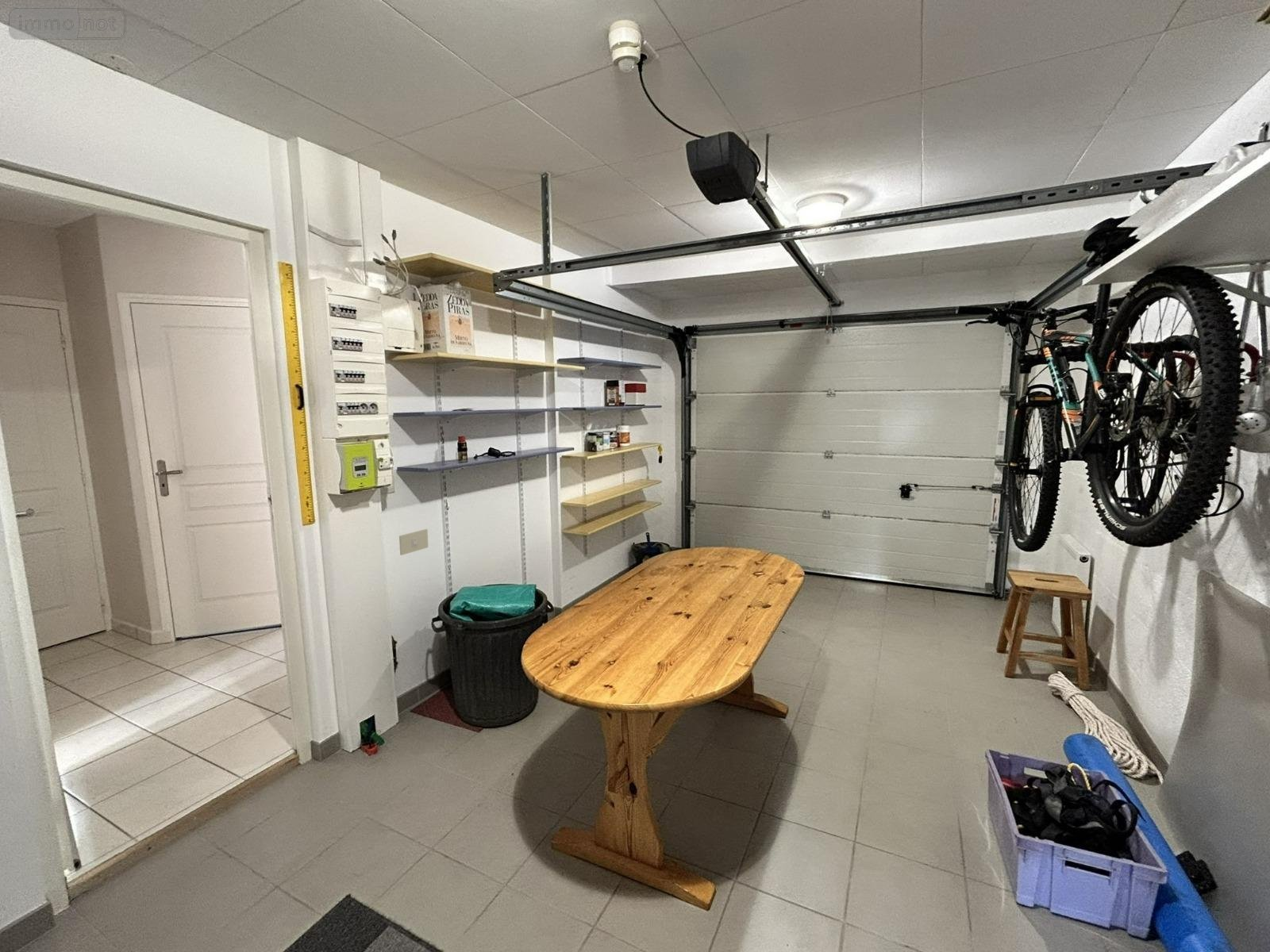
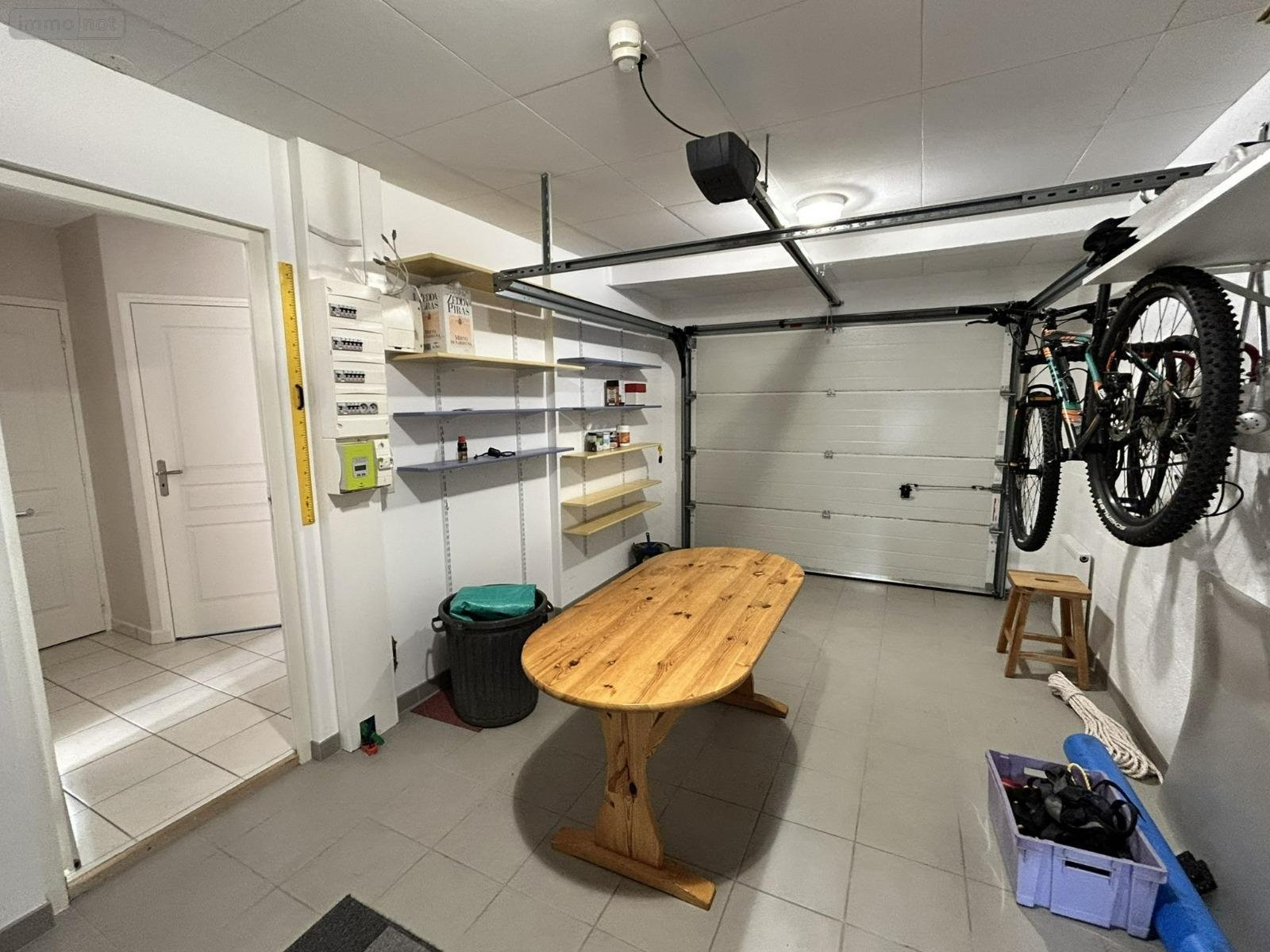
- light switch [398,528,429,556]
